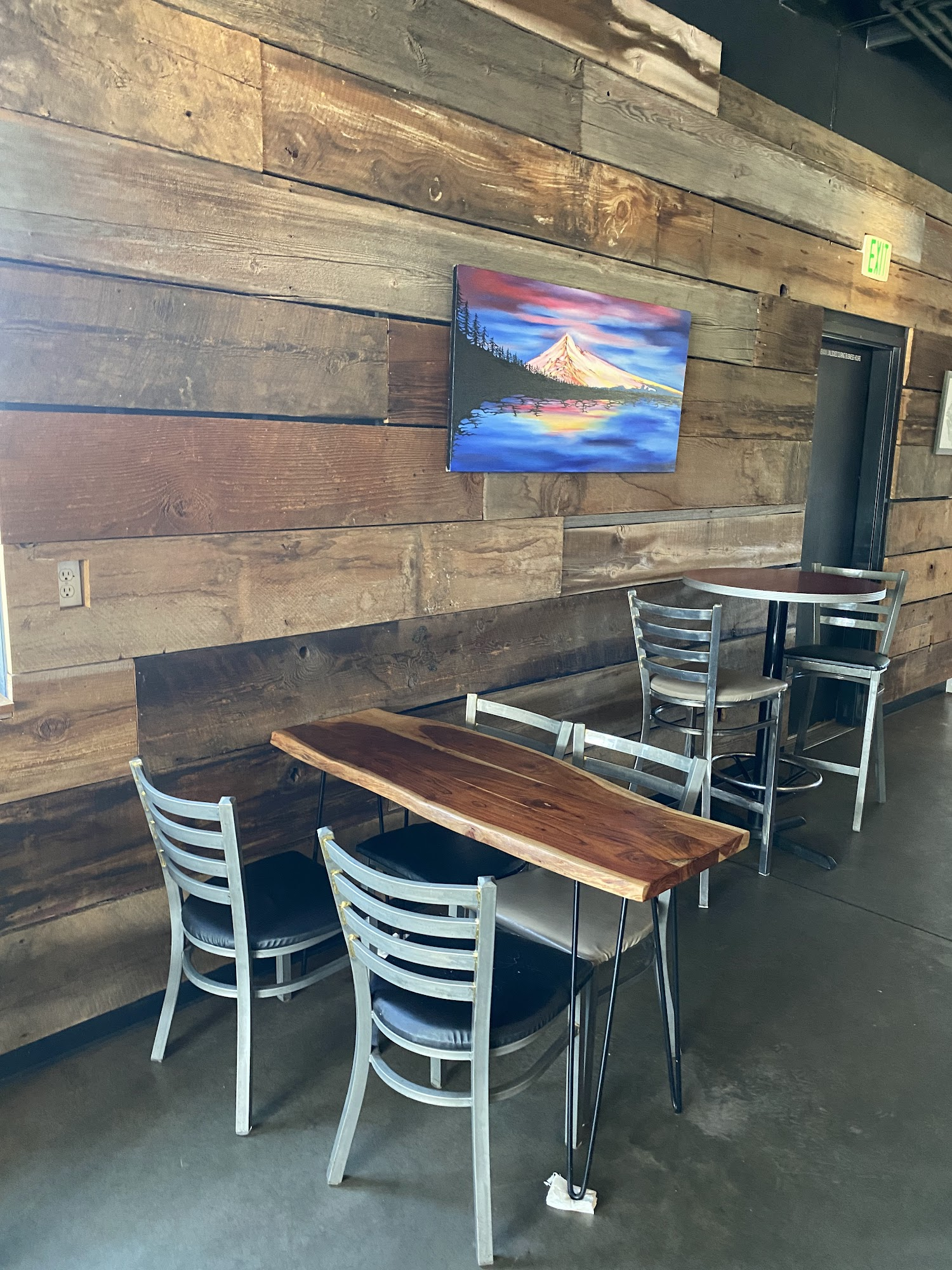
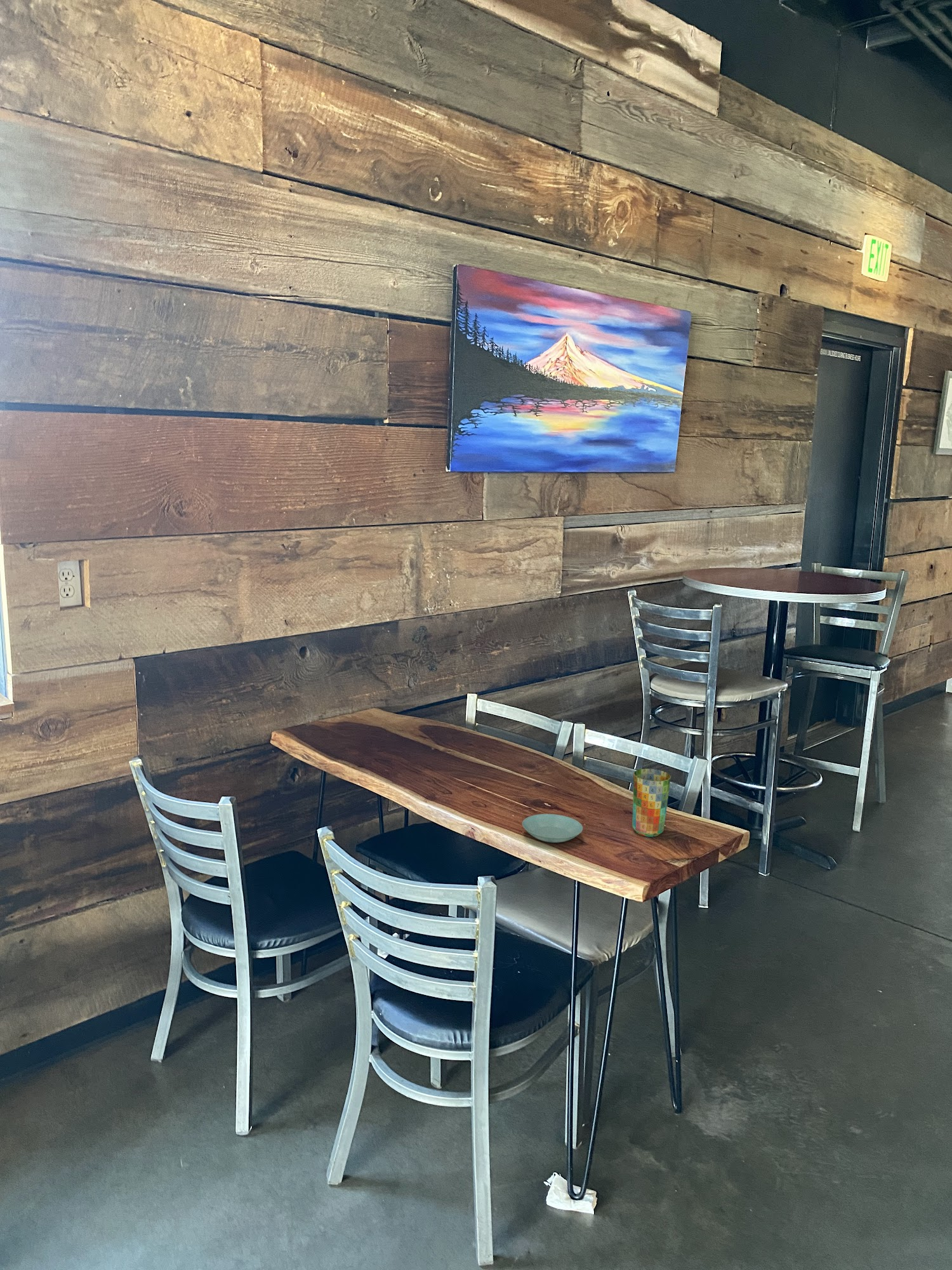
+ saucer [522,813,583,843]
+ cup [631,768,671,838]
